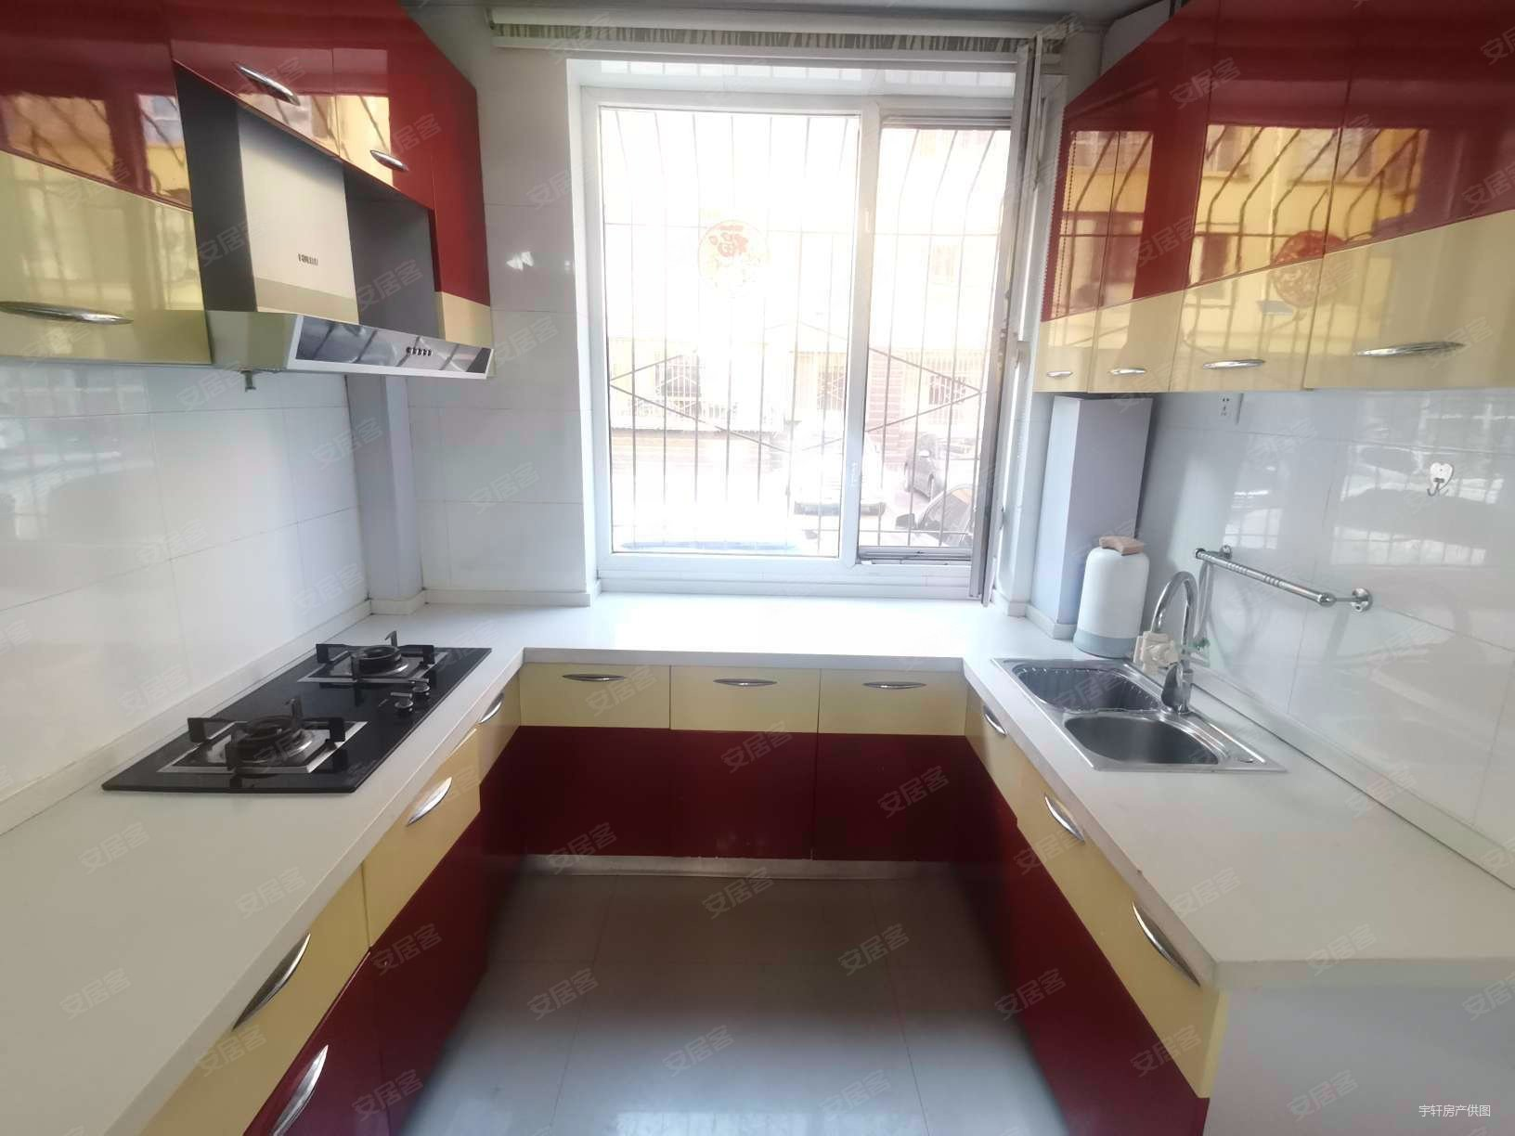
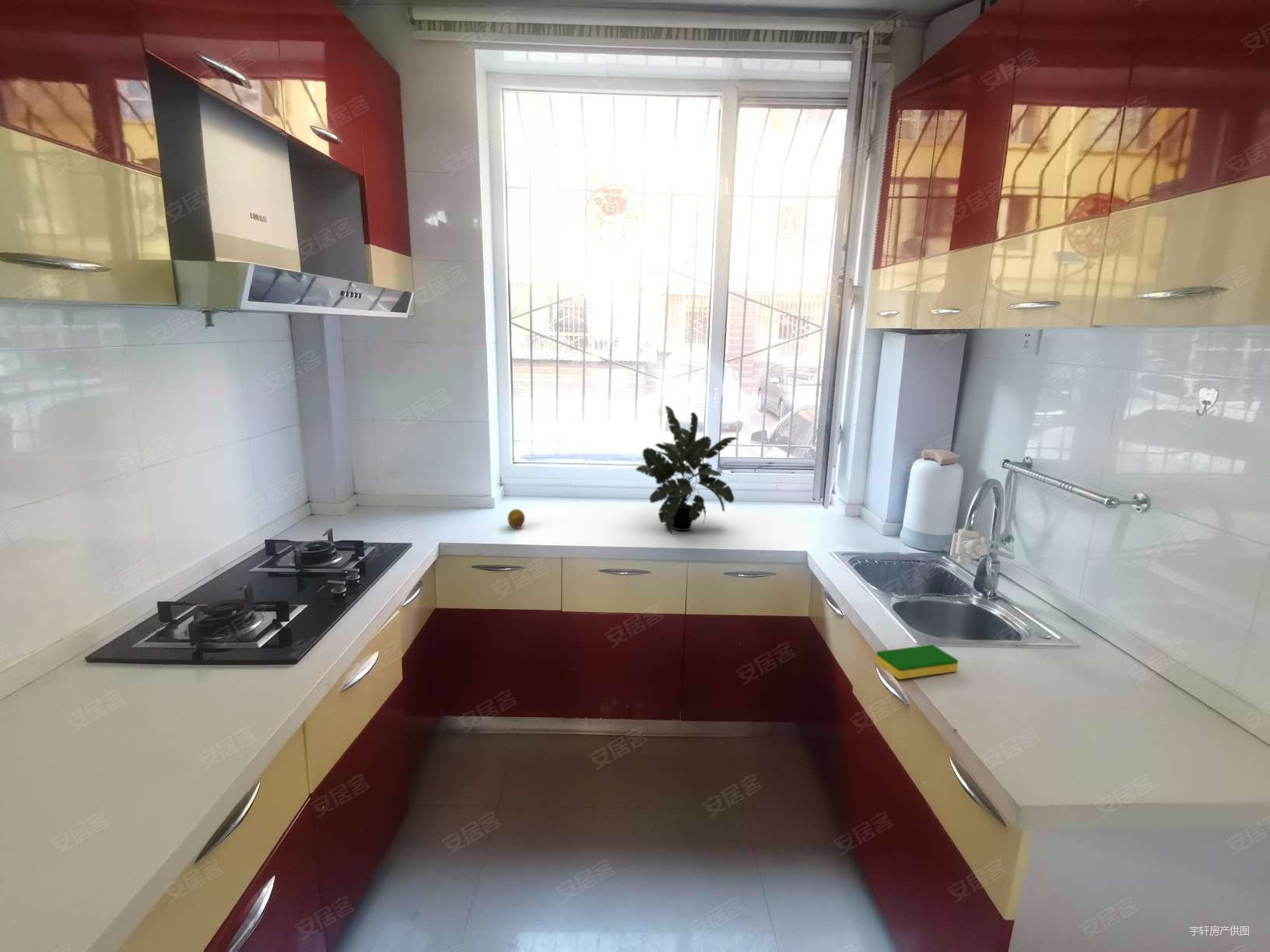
+ dish sponge [875,644,959,680]
+ potted plant [635,405,738,534]
+ fruit [507,509,525,529]
